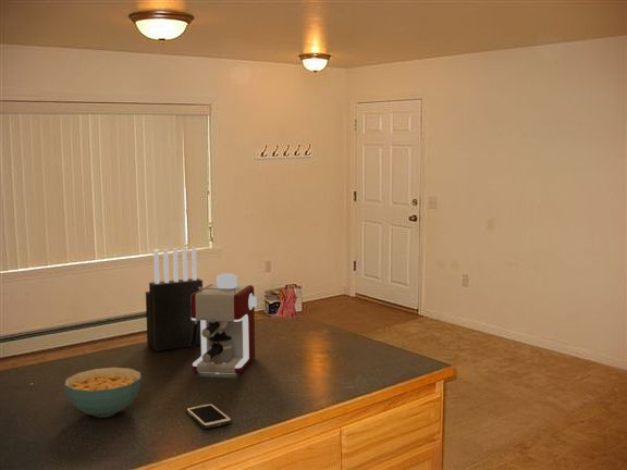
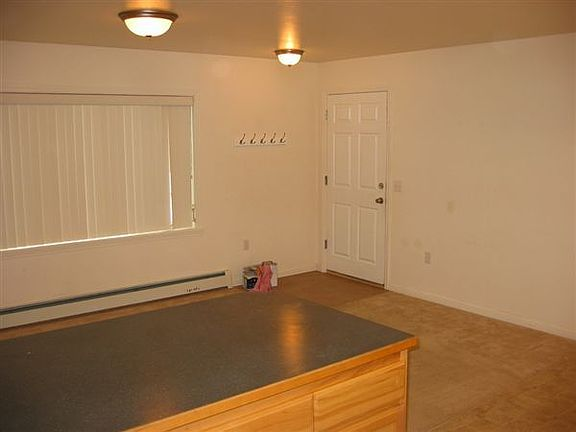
- coffee maker [189,272,258,375]
- cereal bowl [63,367,142,419]
- knife block [145,246,204,352]
- cell phone [185,403,233,430]
